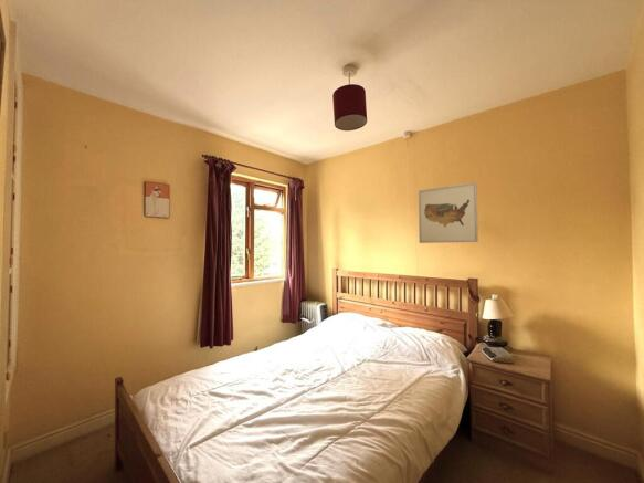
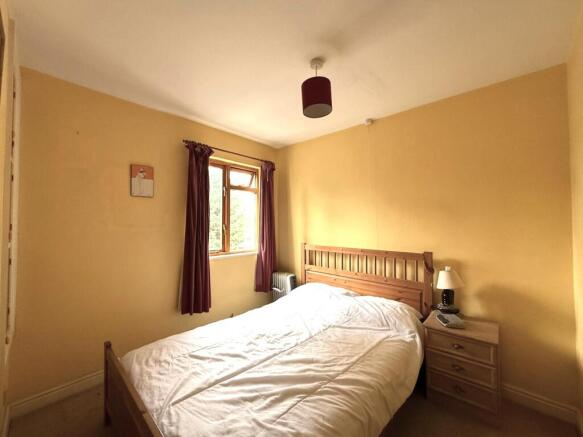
- wall art [418,181,479,244]
